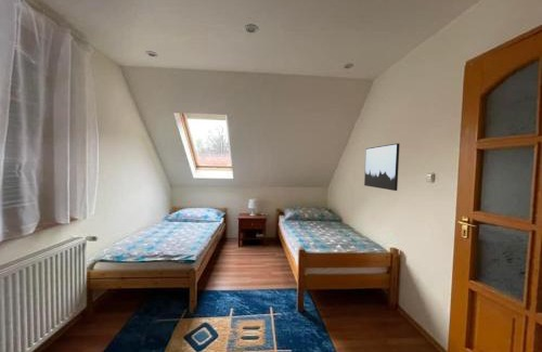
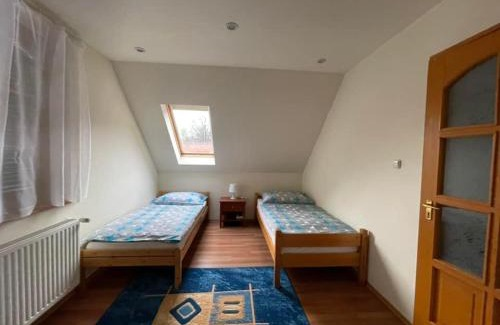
- wall art [363,142,401,192]
